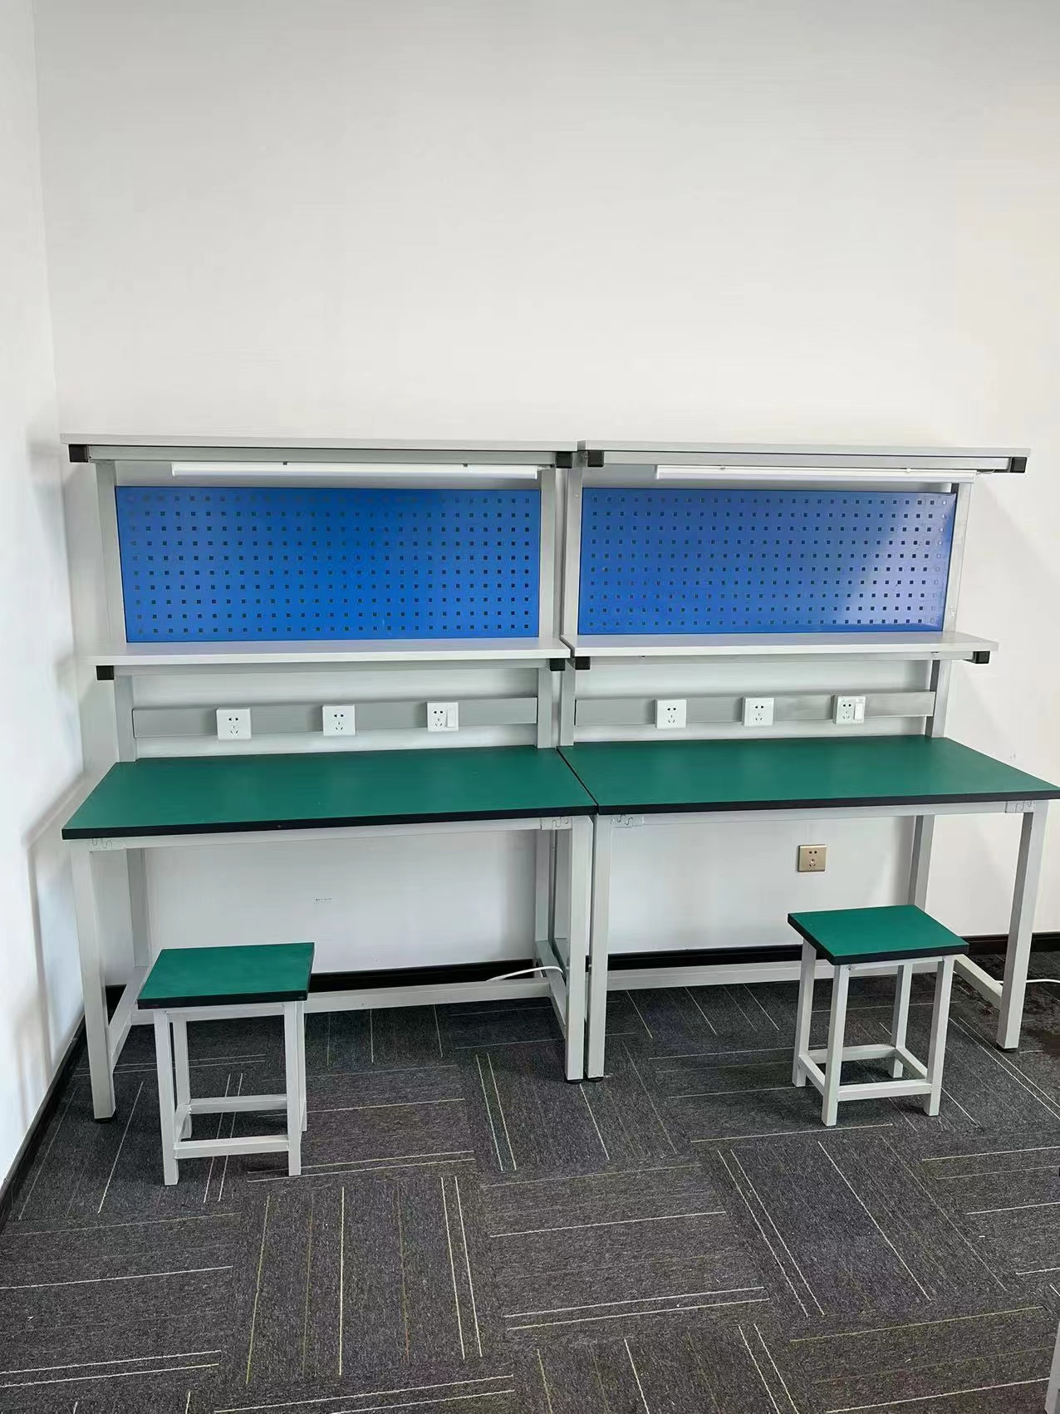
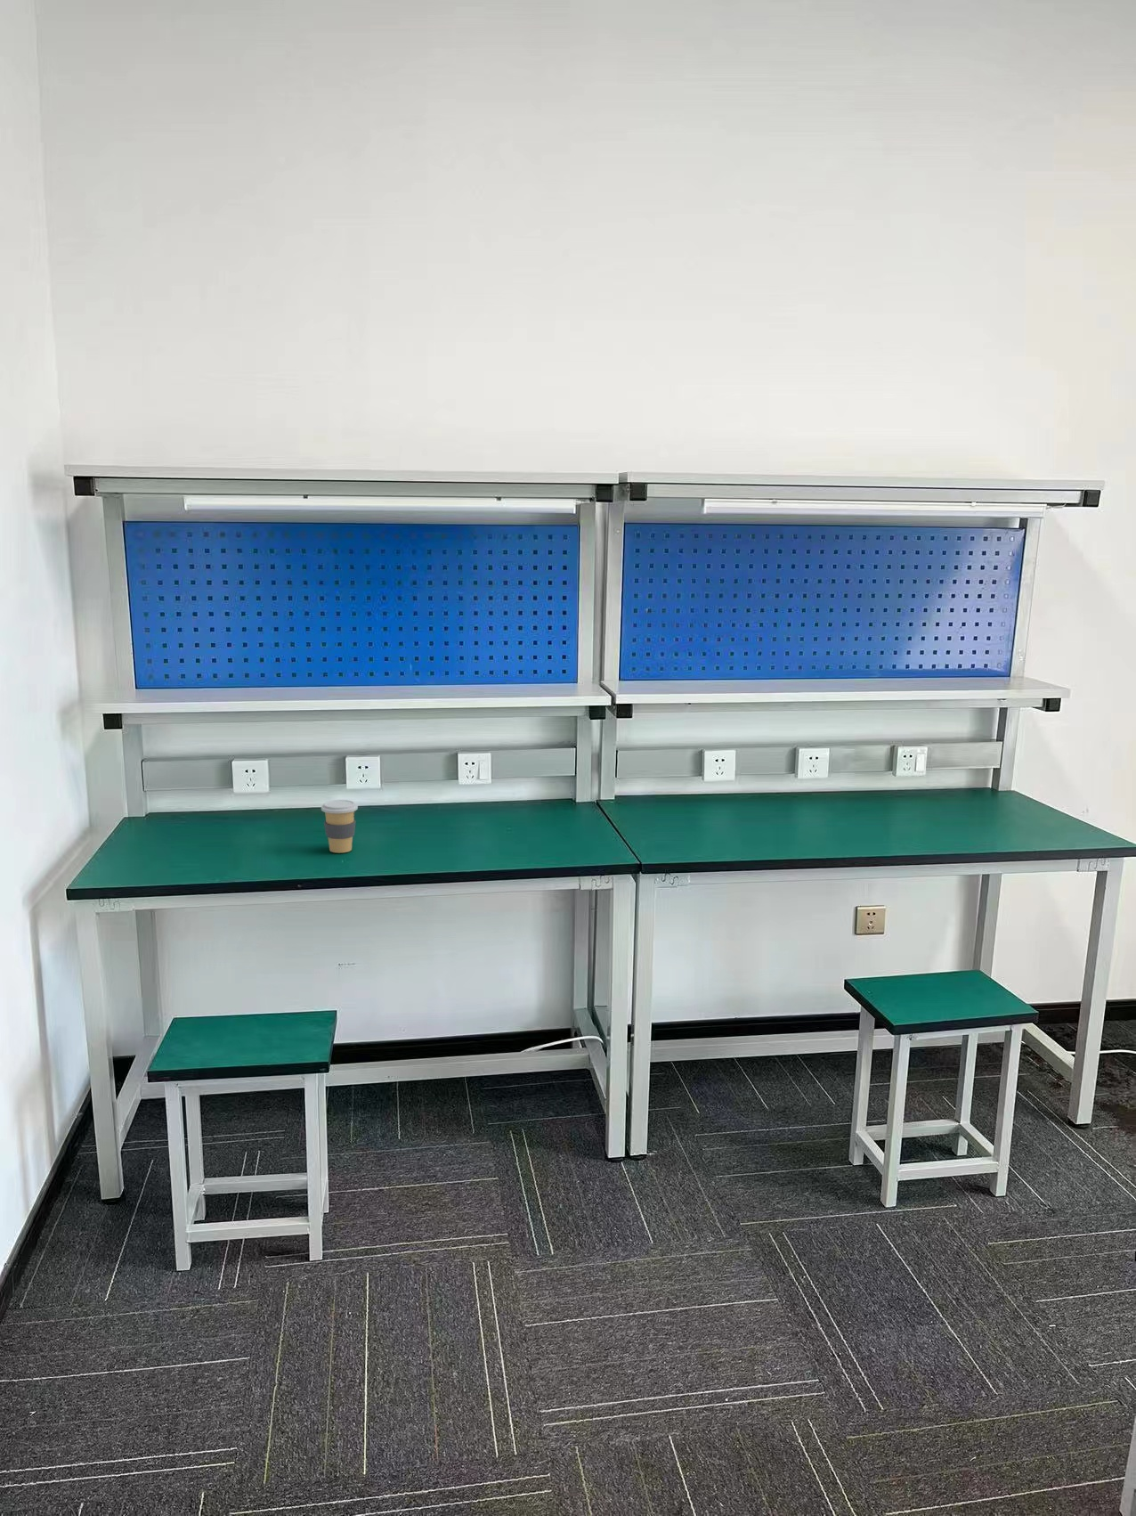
+ coffee cup [321,799,359,853]
